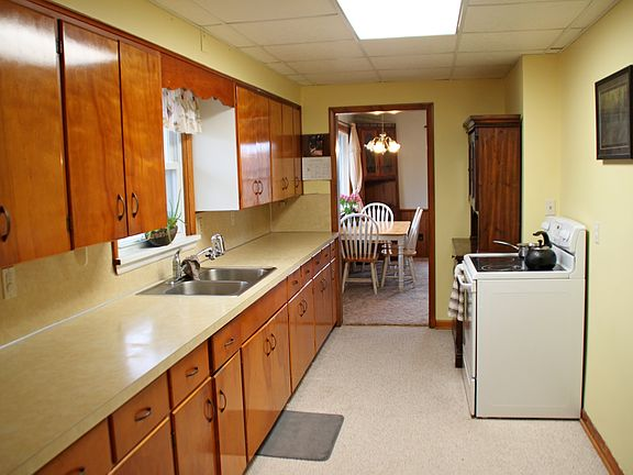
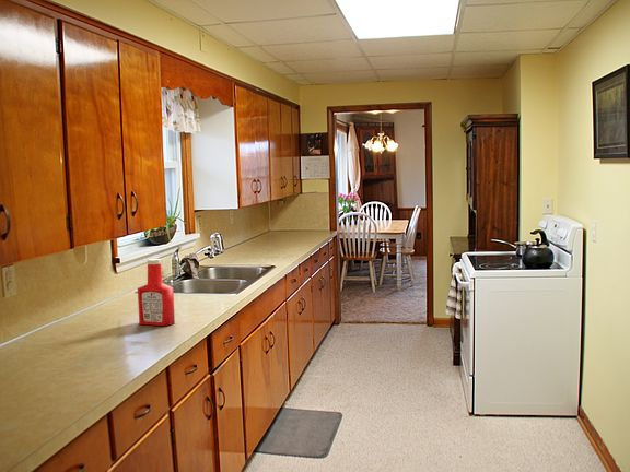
+ soap bottle [137,258,176,327]
